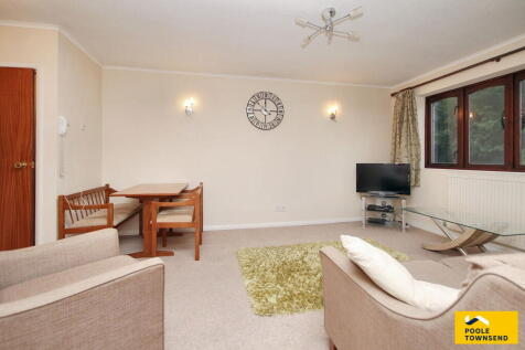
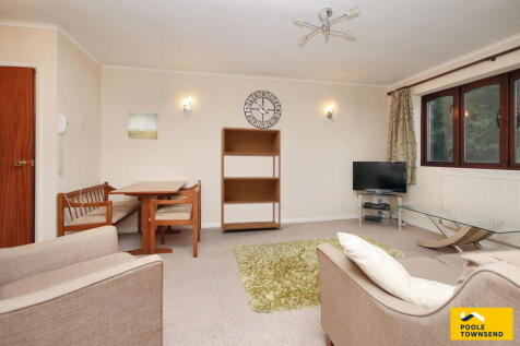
+ bookshelf [220,126,282,234]
+ wall art [127,110,158,141]
